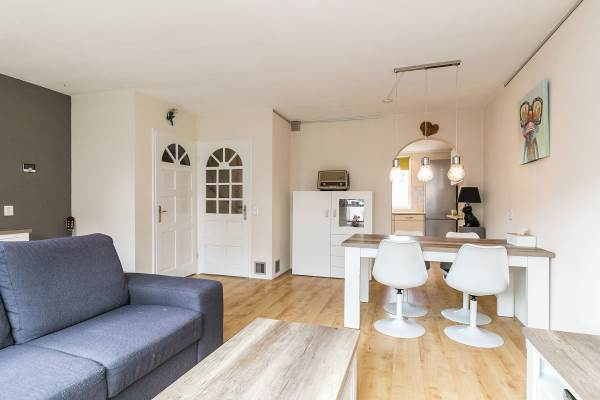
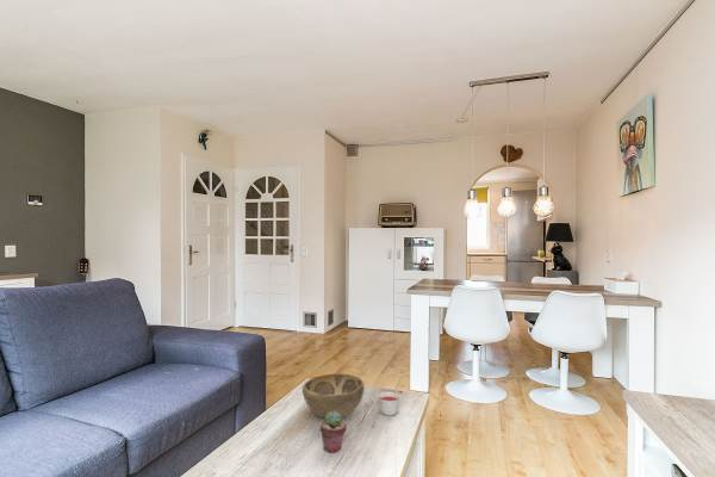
+ decorative bowl [301,372,366,419]
+ potted succulent [319,411,348,453]
+ candle [377,391,402,416]
